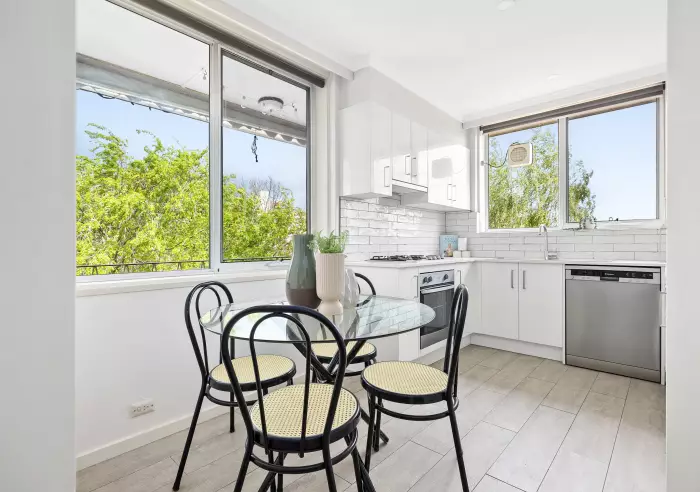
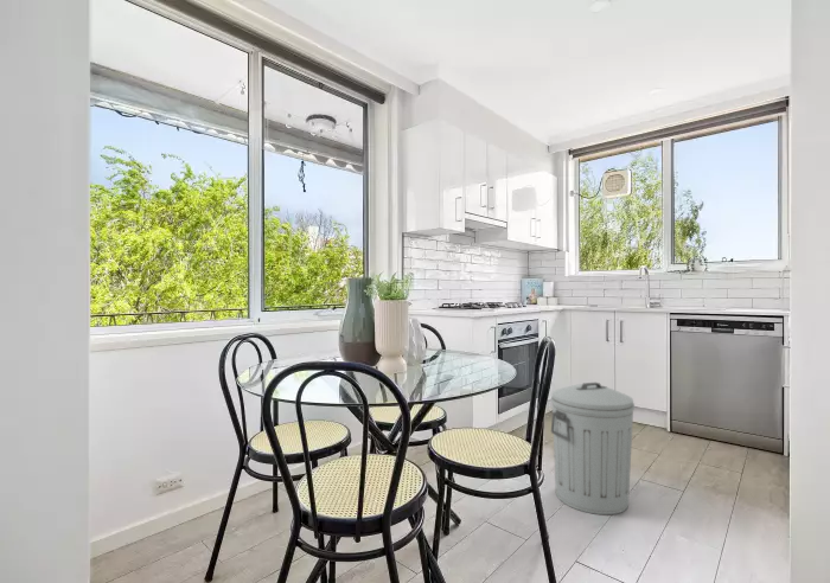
+ trash can [550,382,636,515]
